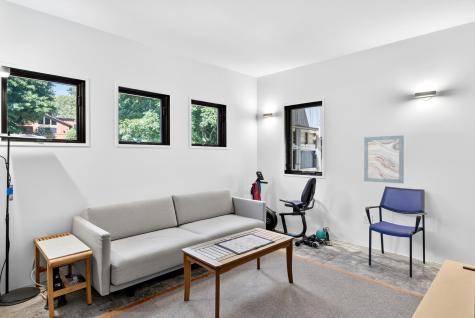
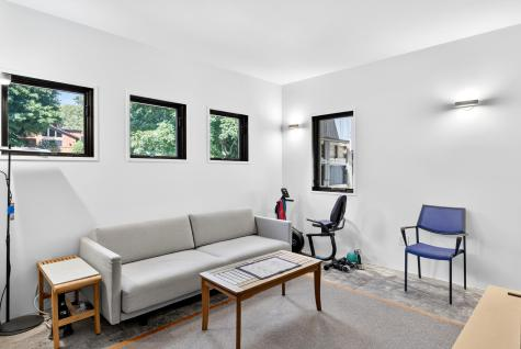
- wall art [363,134,405,184]
